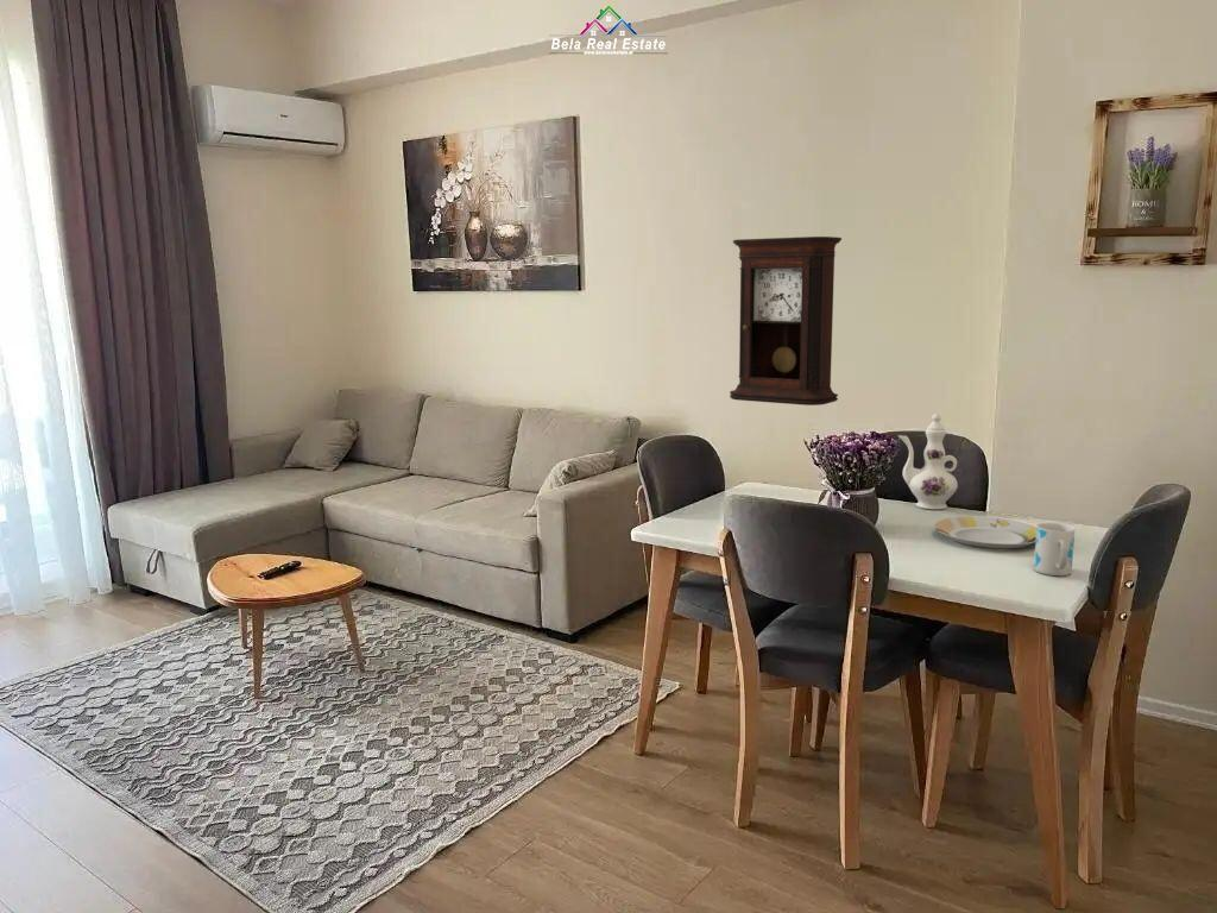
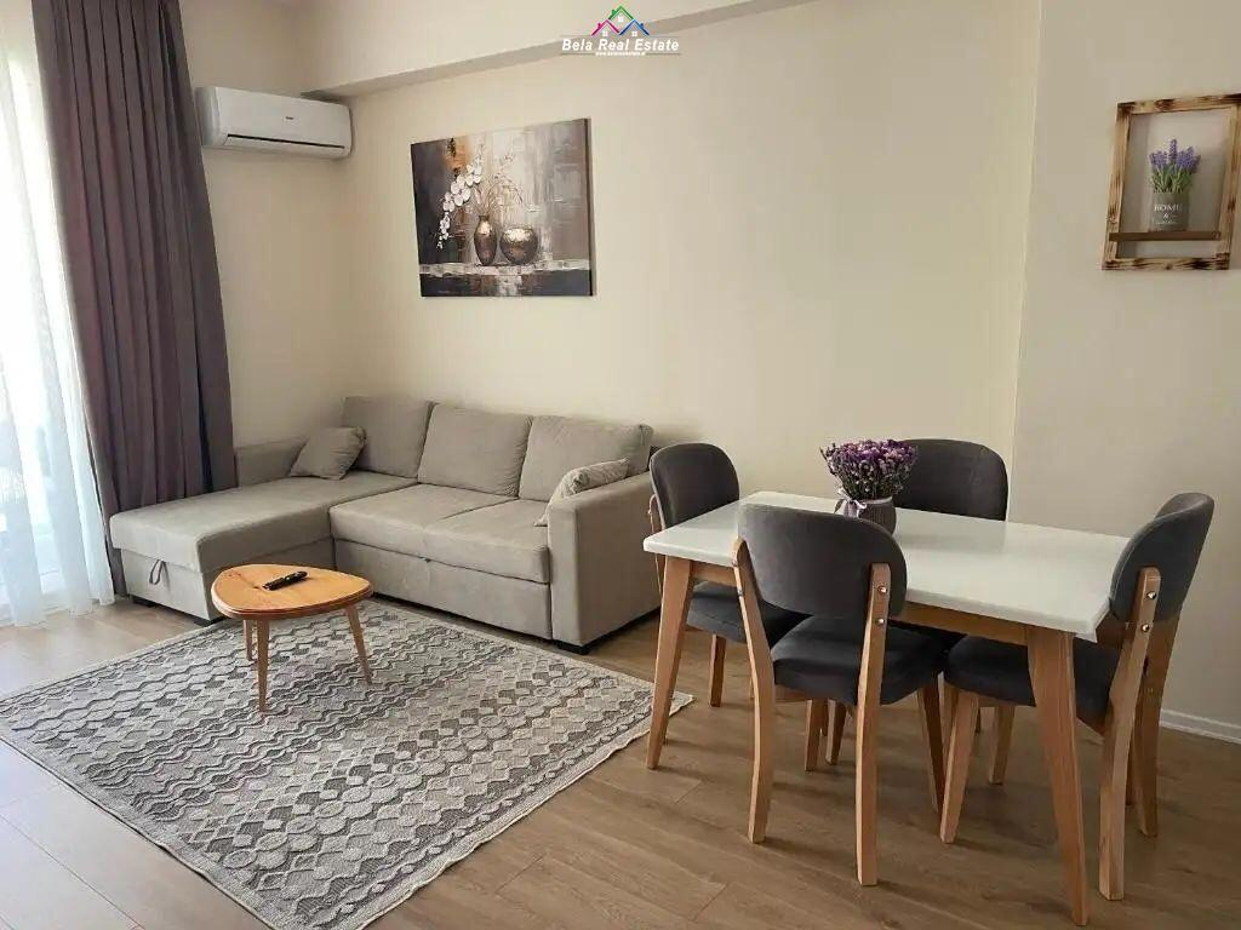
- pendulum clock [729,235,843,407]
- plate [933,515,1038,549]
- mug [1033,522,1076,577]
- chinaware [897,413,959,510]
